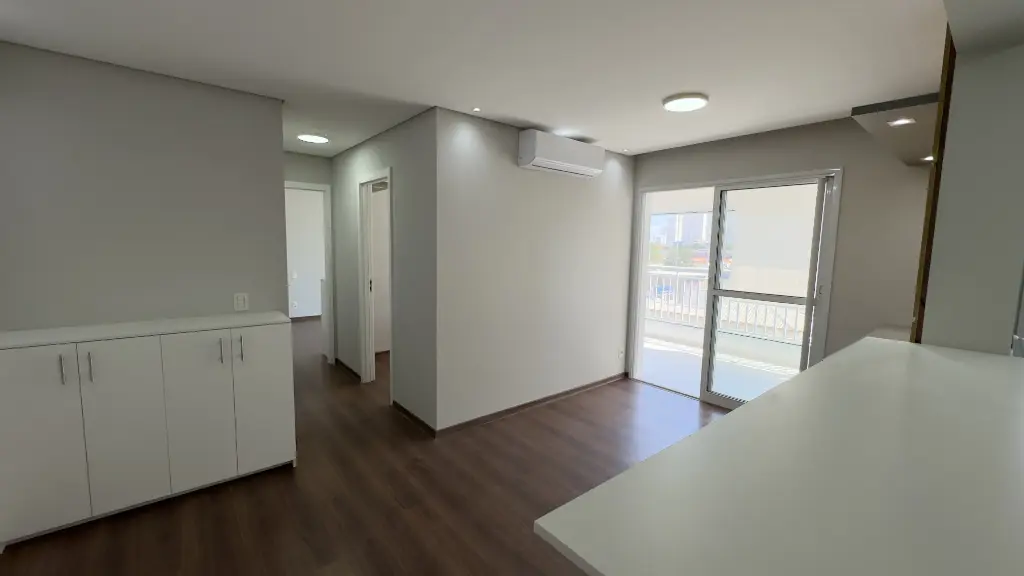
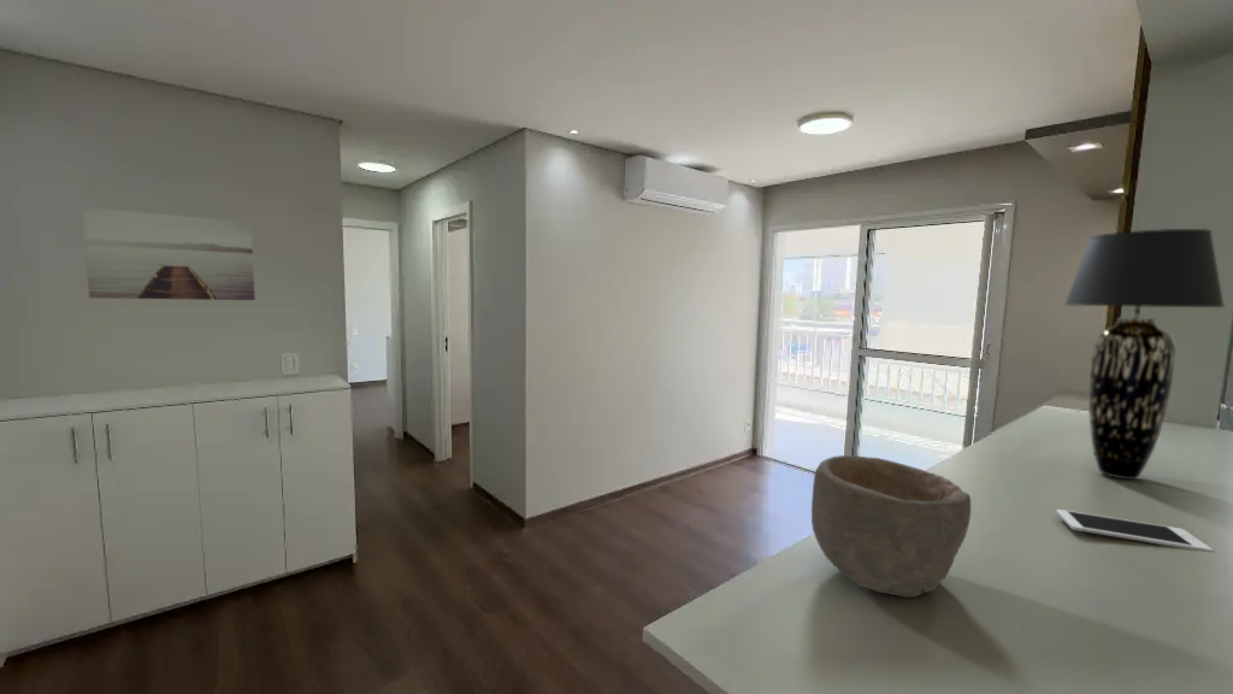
+ wall art [81,206,256,301]
+ bowl [810,454,972,599]
+ table lamp [1063,228,1226,481]
+ cell phone [1055,508,1214,552]
